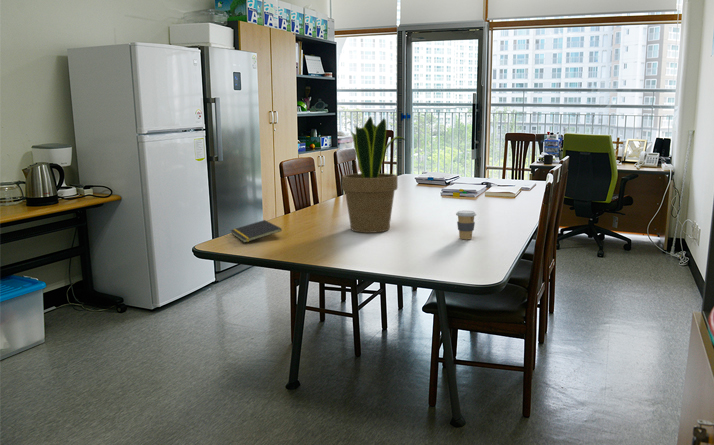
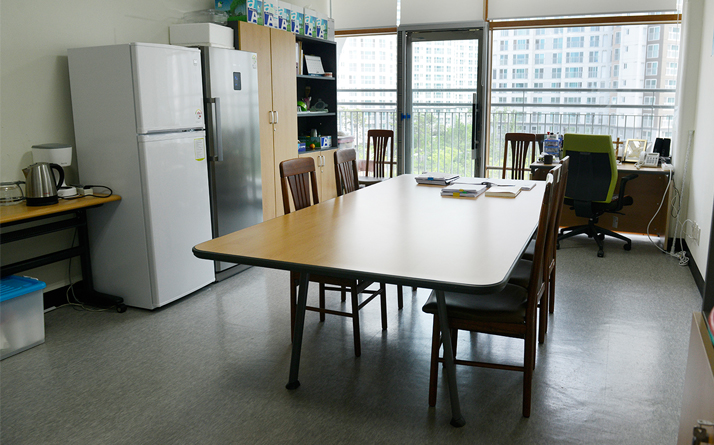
- notepad [229,219,283,244]
- coffee cup [455,210,477,240]
- potted plant [341,115,407,234]
